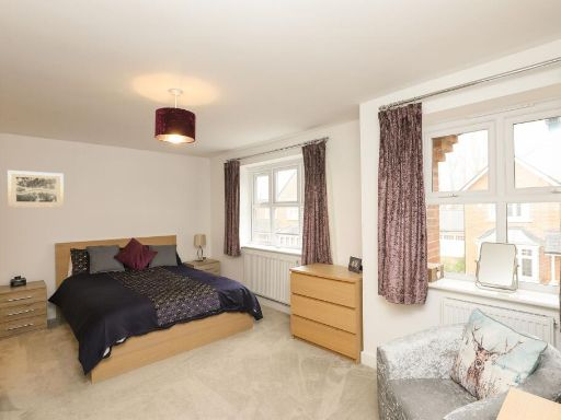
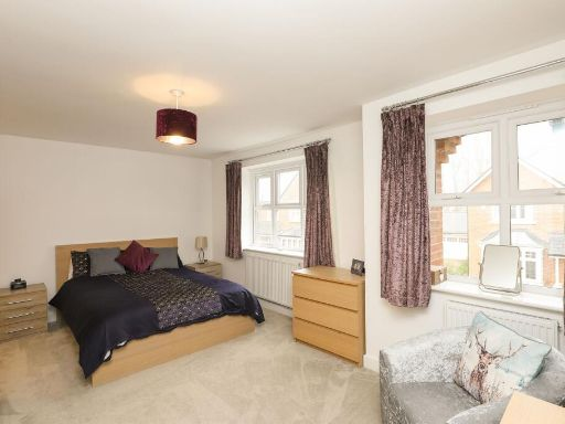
- wall art [7,170,65,209]
